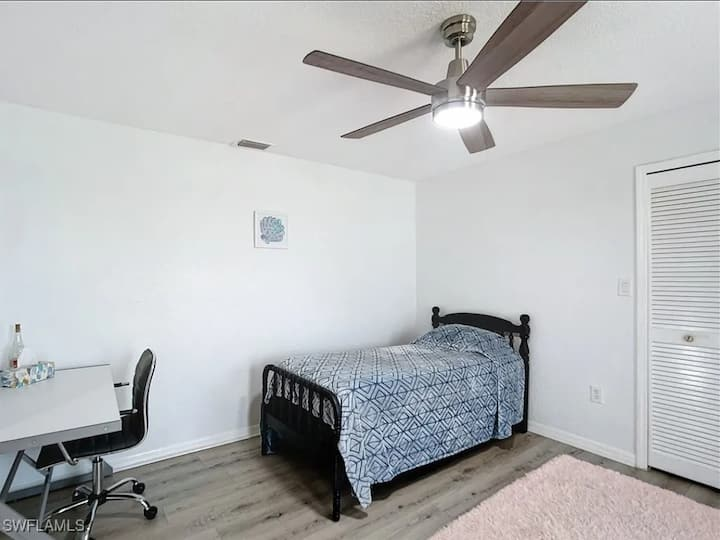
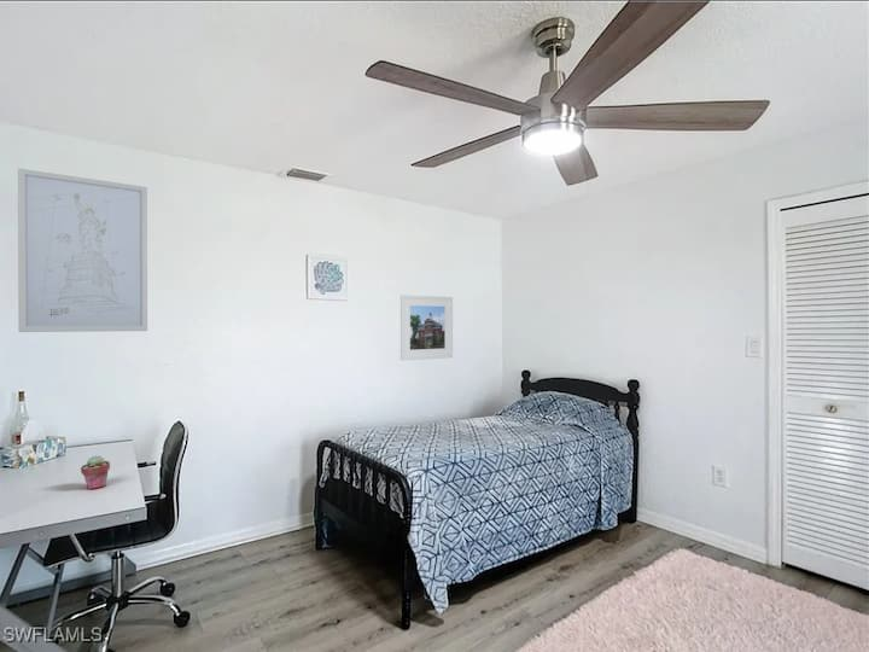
+ wall art [17,168,148,333]
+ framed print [399,293,454,361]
+ potted succulent [80,454,111,490]
